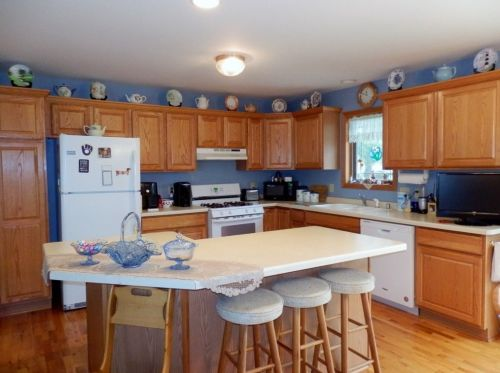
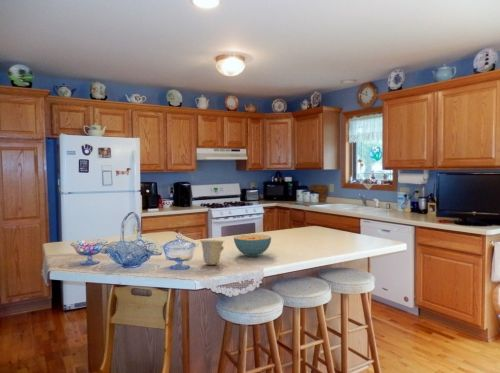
+ cup [199,239,226,266]
+ cereal bowl [233,233,272,258]
